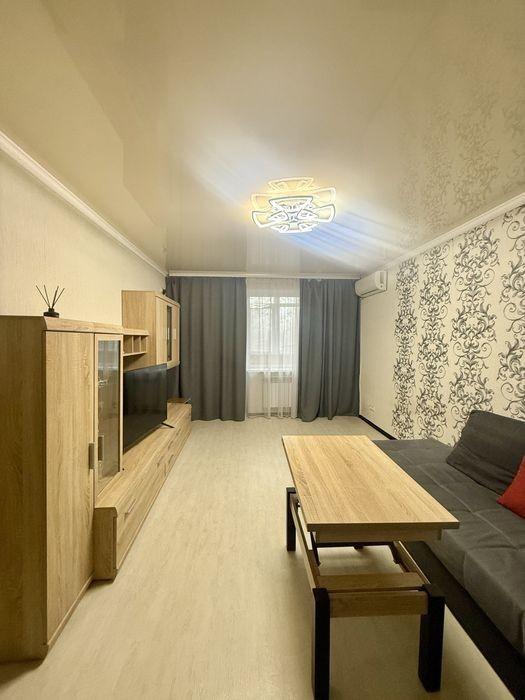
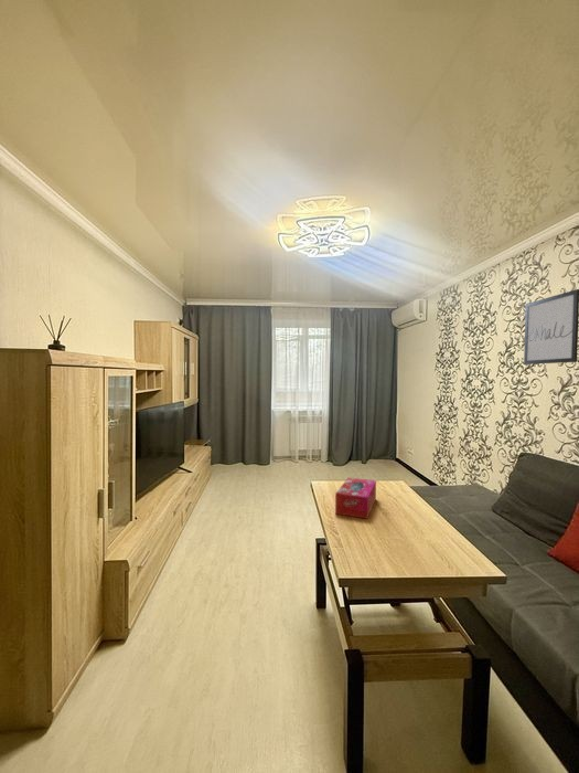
+ tissue box [334,476,377,520]
+ wall art [523,288,579,366]
